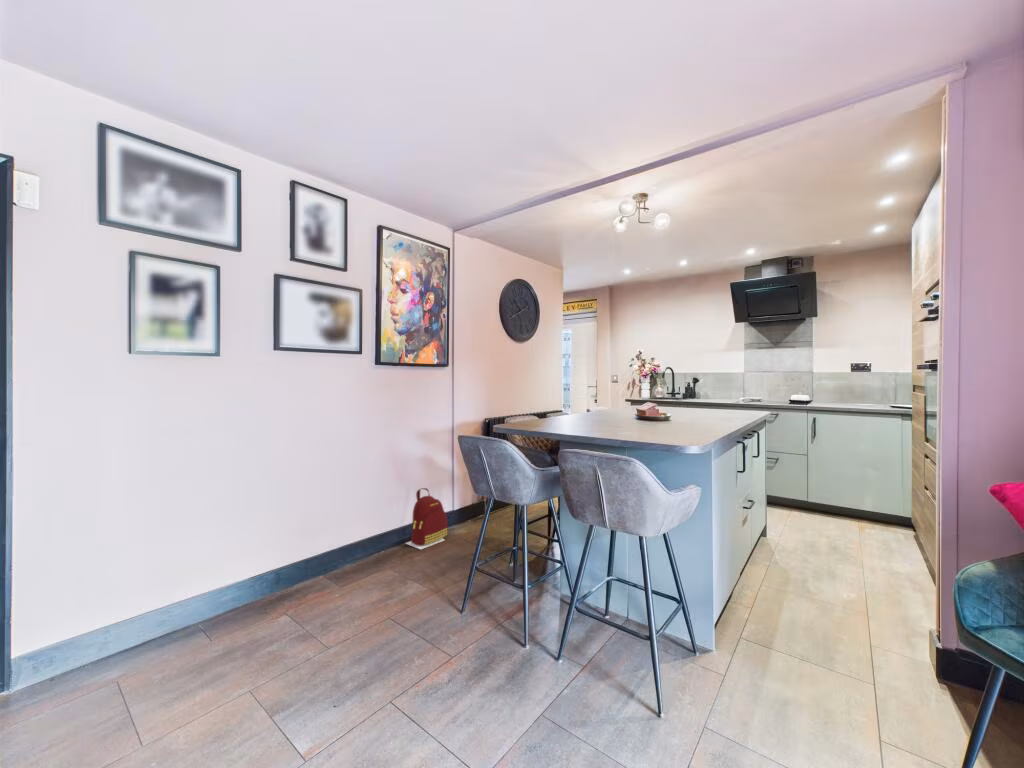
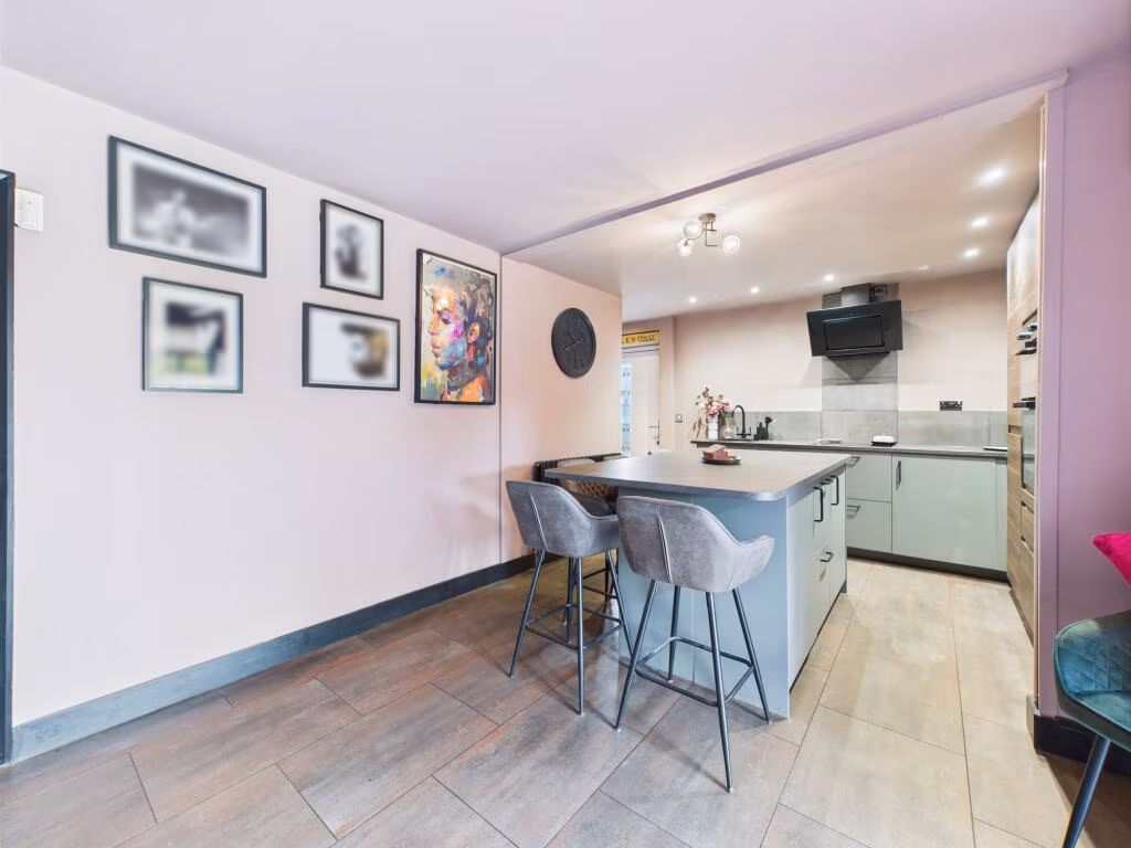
- backpack [404,487,449,550]
